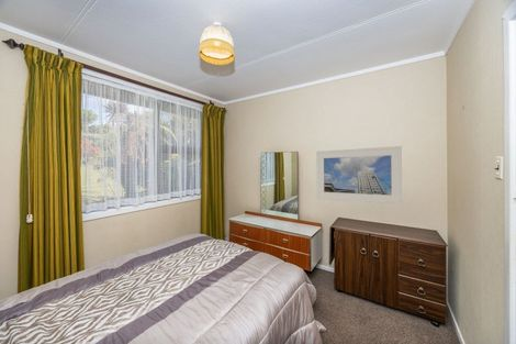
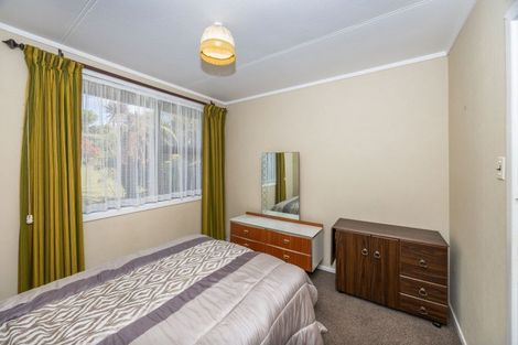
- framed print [315,145,403,206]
